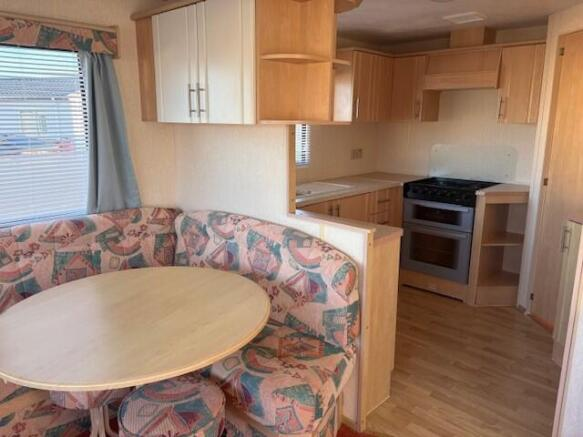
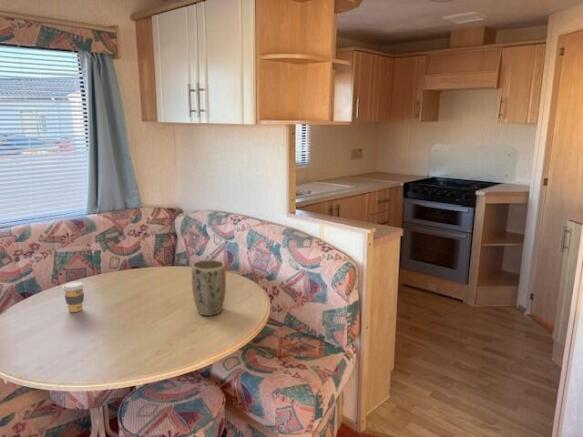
+ plant pot [191,259,227,317]
+ coffee cup [61,281,86,313]
